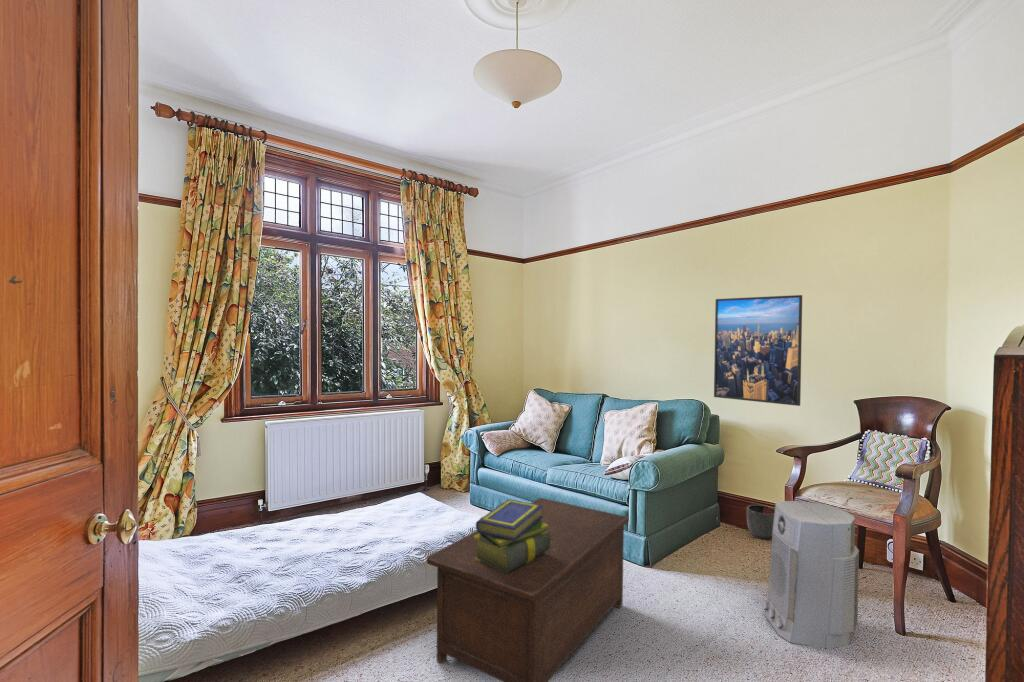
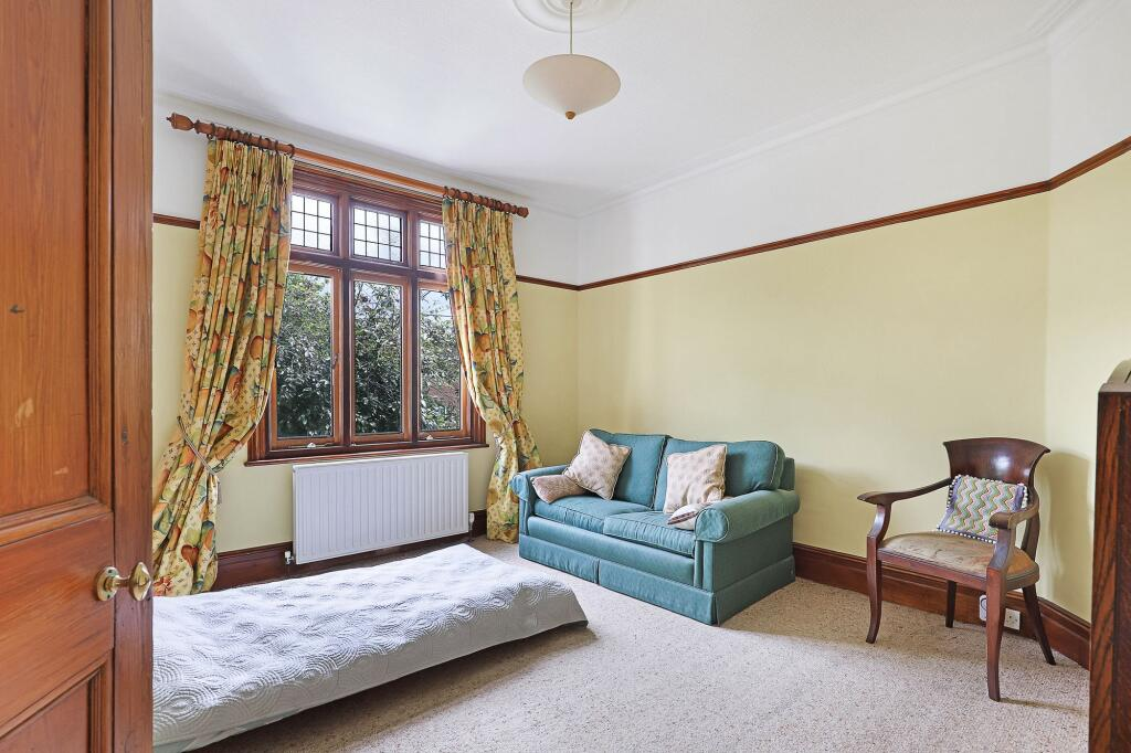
- air purifier [762,500,860,649]
- cabinet [426,497,629,682]
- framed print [713,294,803,407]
- stack of books [474,498,550,574]
- planter [746,504,775,540]
